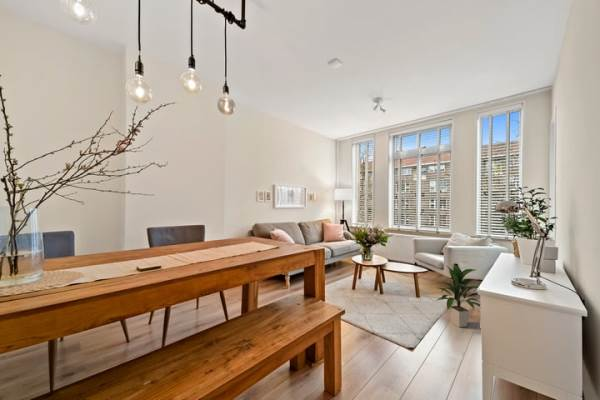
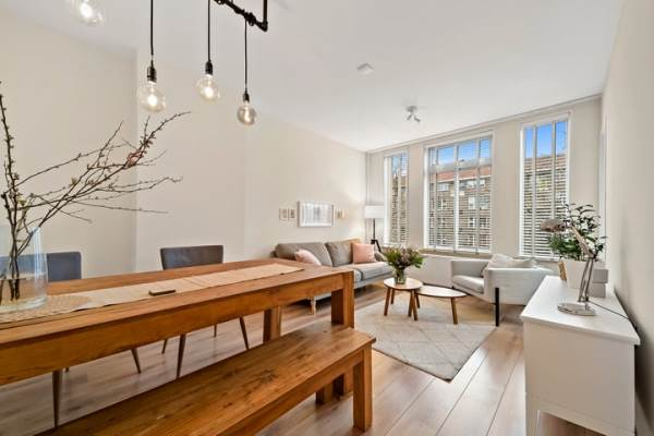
- indoor plant [435,264,481,328]
